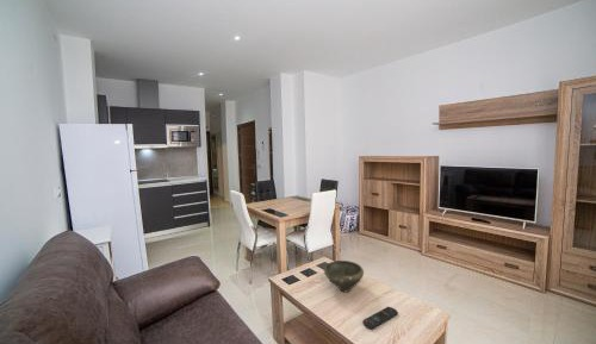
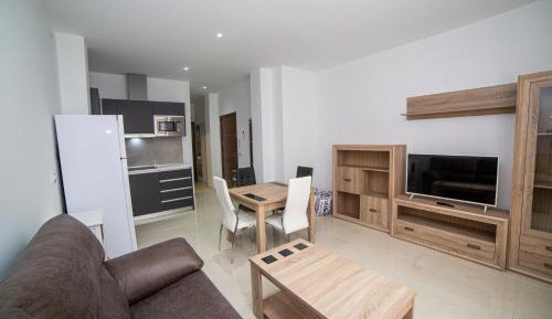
- remote control [362,306,399,331]
- bowl [323,259,365,293]
